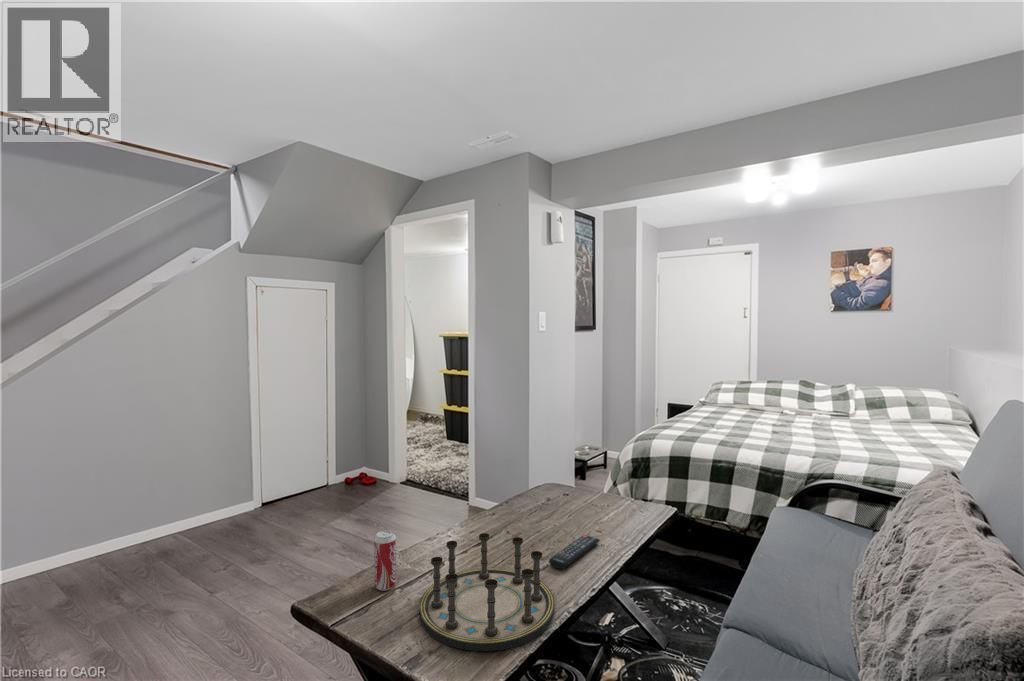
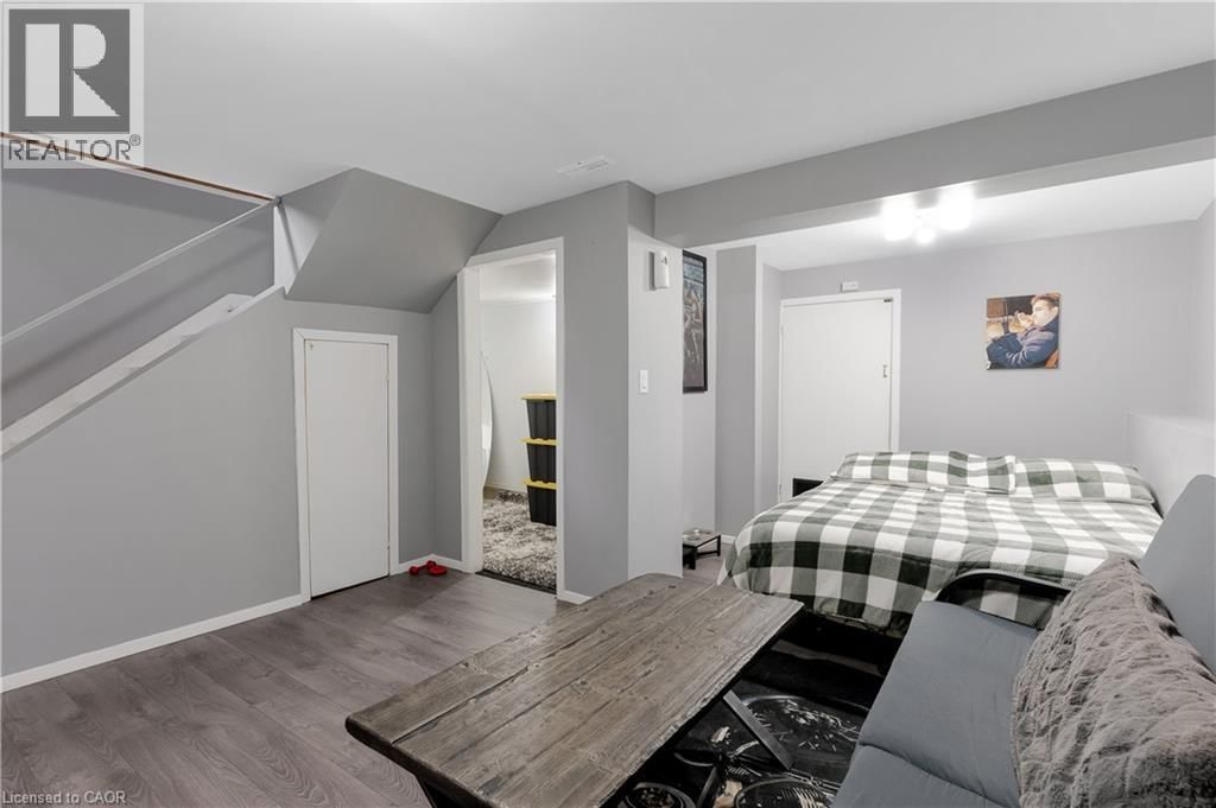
- remote control [548,534,601,570]
- beverage can [373,529,397,592]
- board game [419,532,556,652]
